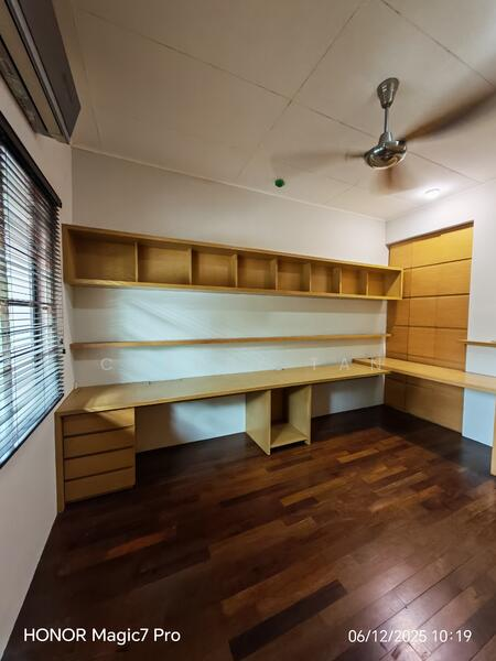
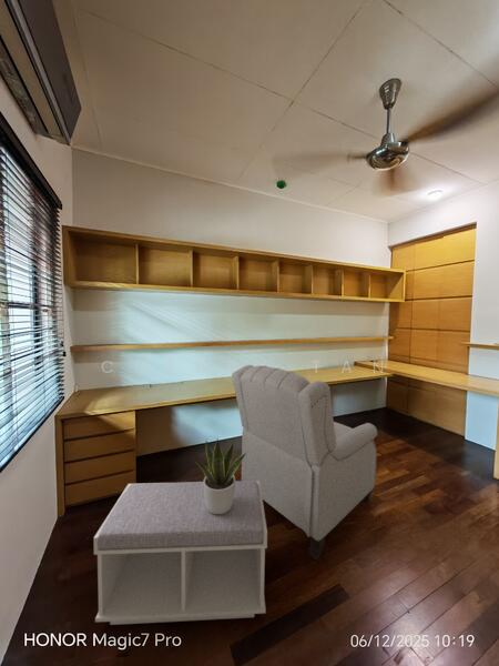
+ bench [93,480,268,626]
+ potted plant [192,435,246,514]
+ chair [231,364,378,562]
